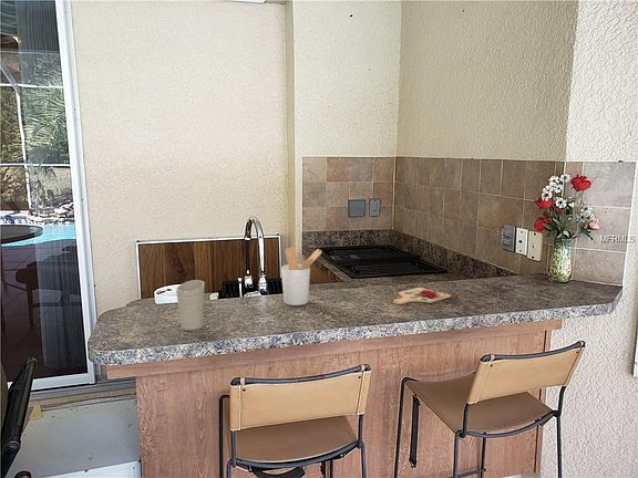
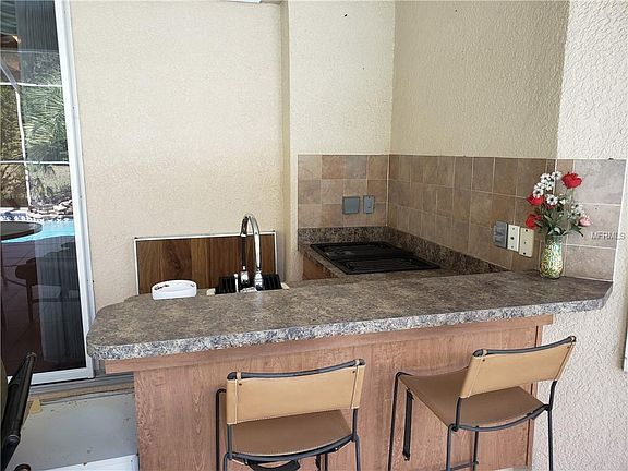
- cup [175,279,206,331]
- utensil holder [280,246,322,306]
- cutting board [392,285,452,305]
